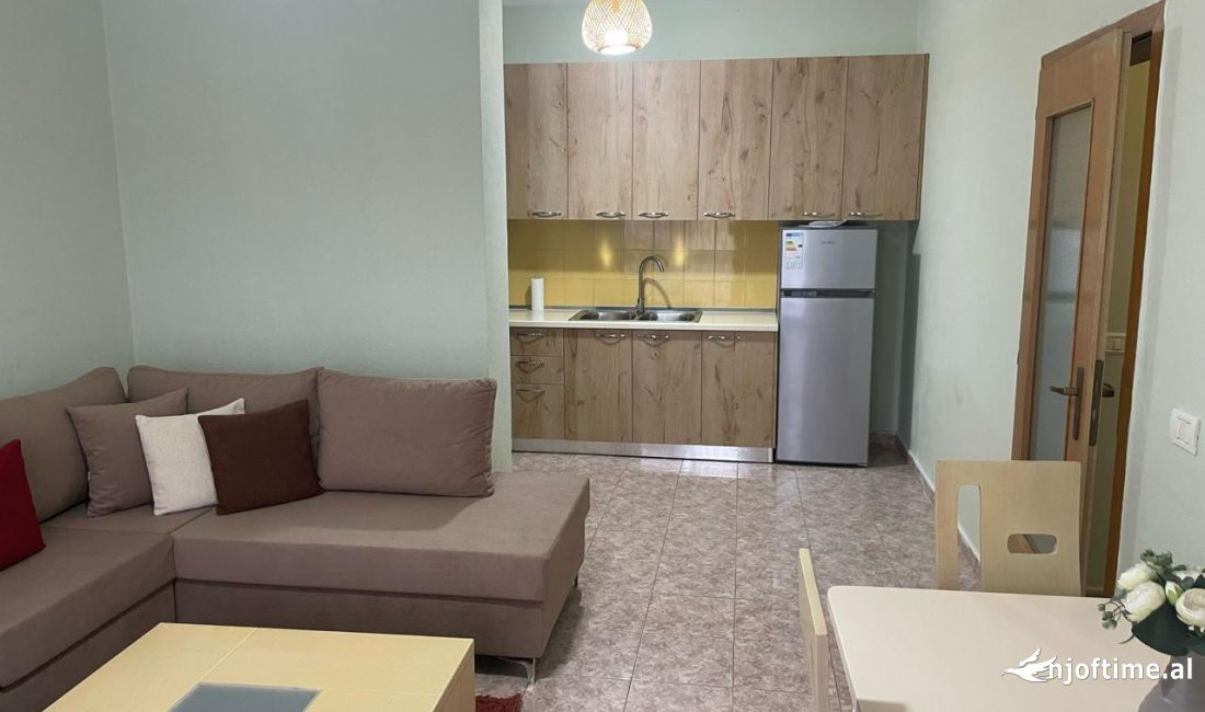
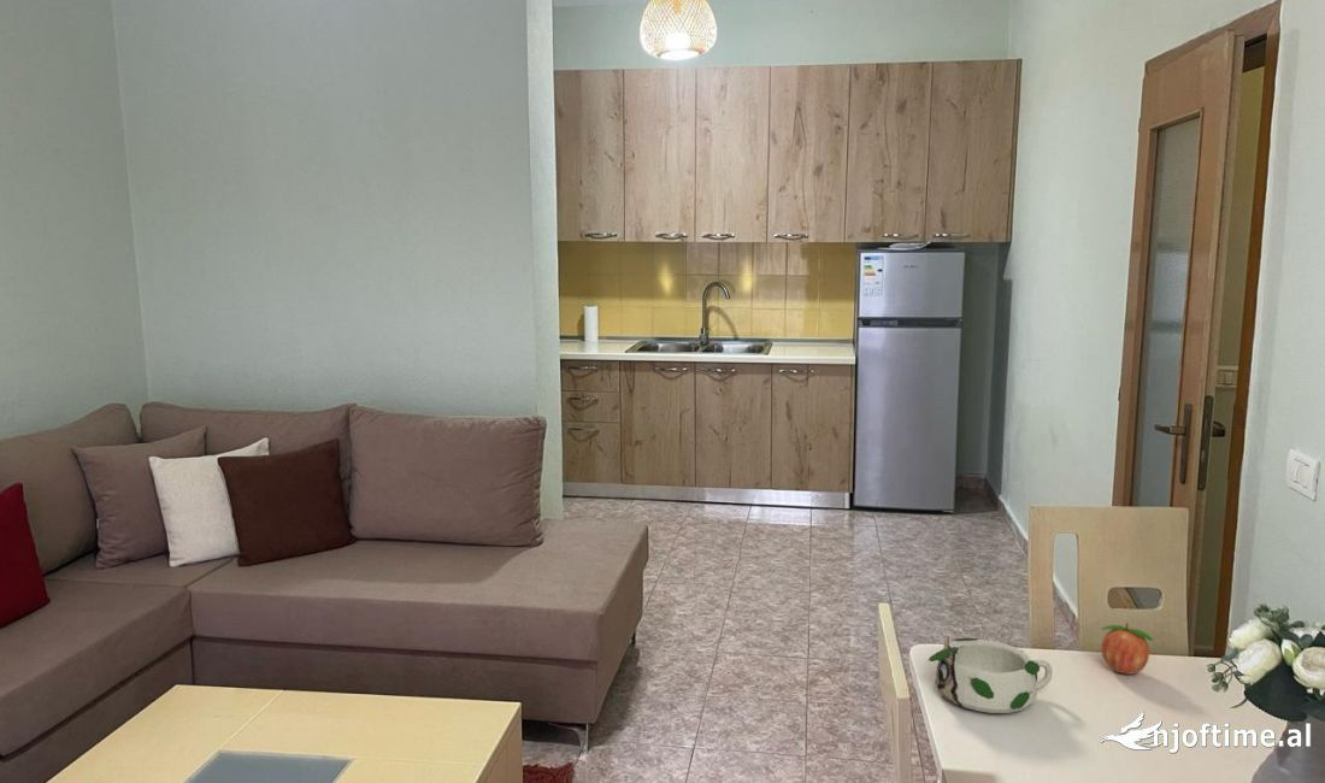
+ bowl [928,635,1054,714]
+ fruit [1100,622,1154,676]
